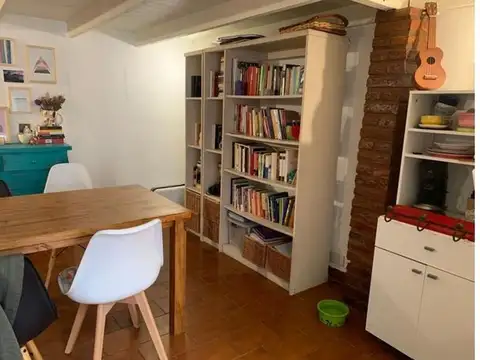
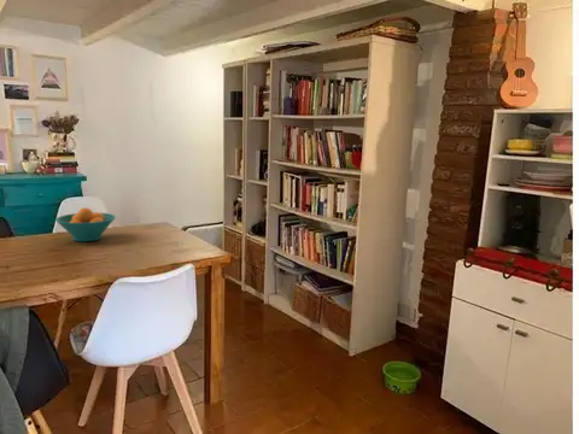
+ fruit bowl [54,206,117,242]
